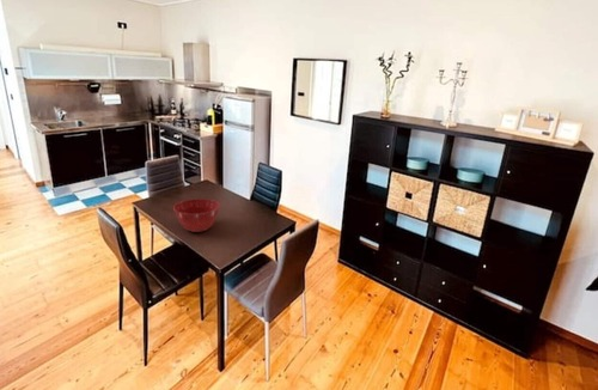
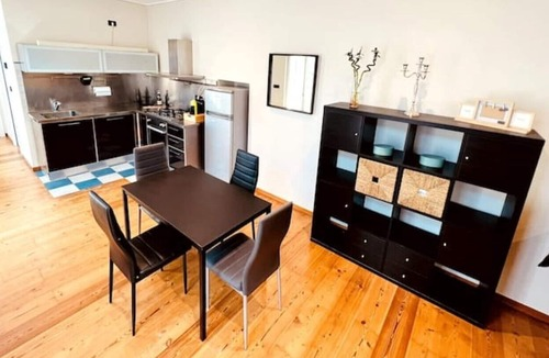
- mixing bowl [172,197,221,233]
